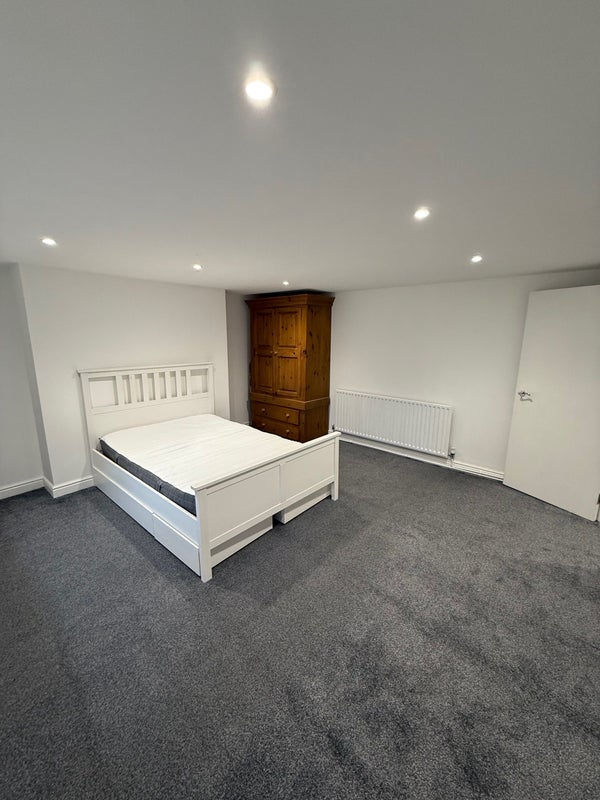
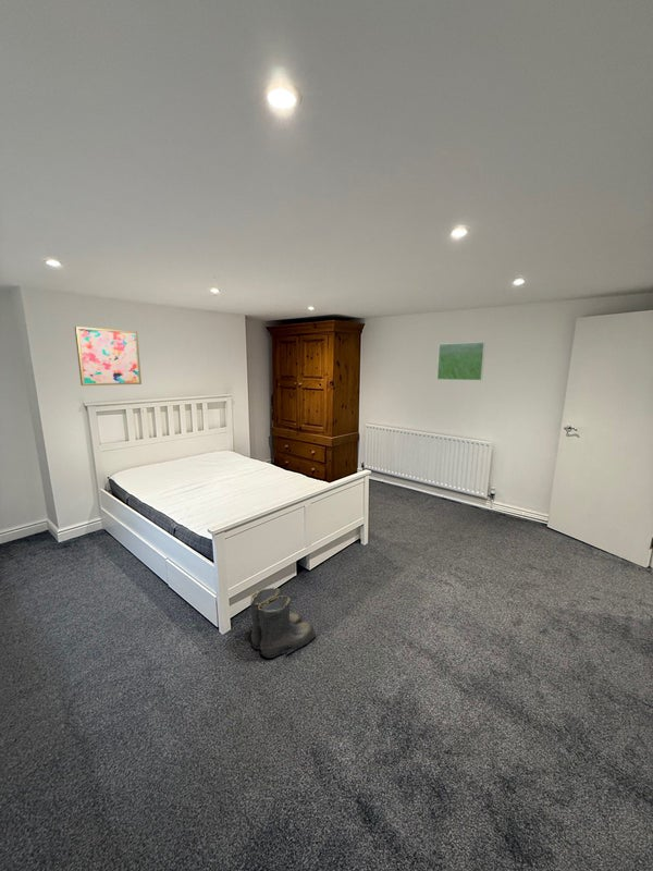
+ boots [249,587,317,659]
+ wall art [74,326,143,387]
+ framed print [436,341,486,381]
